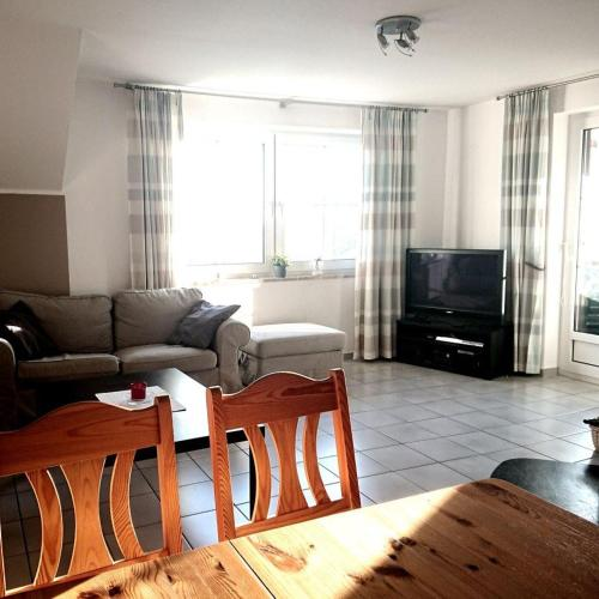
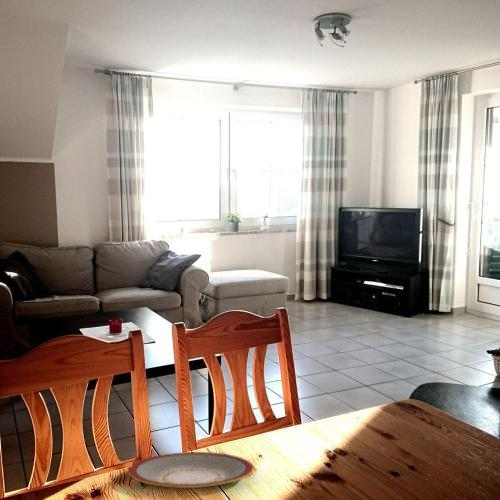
+ plate [128,451,254,489]
